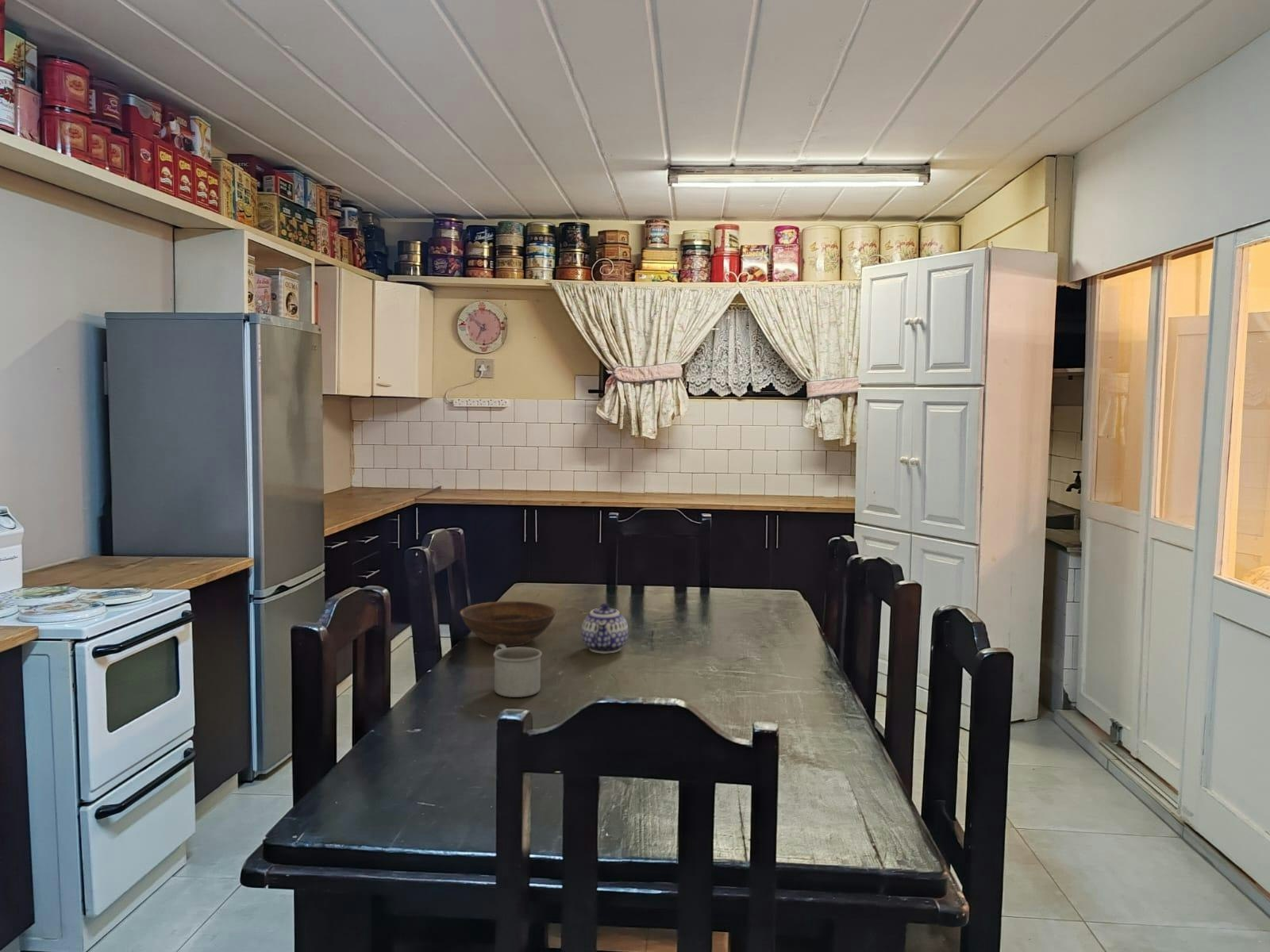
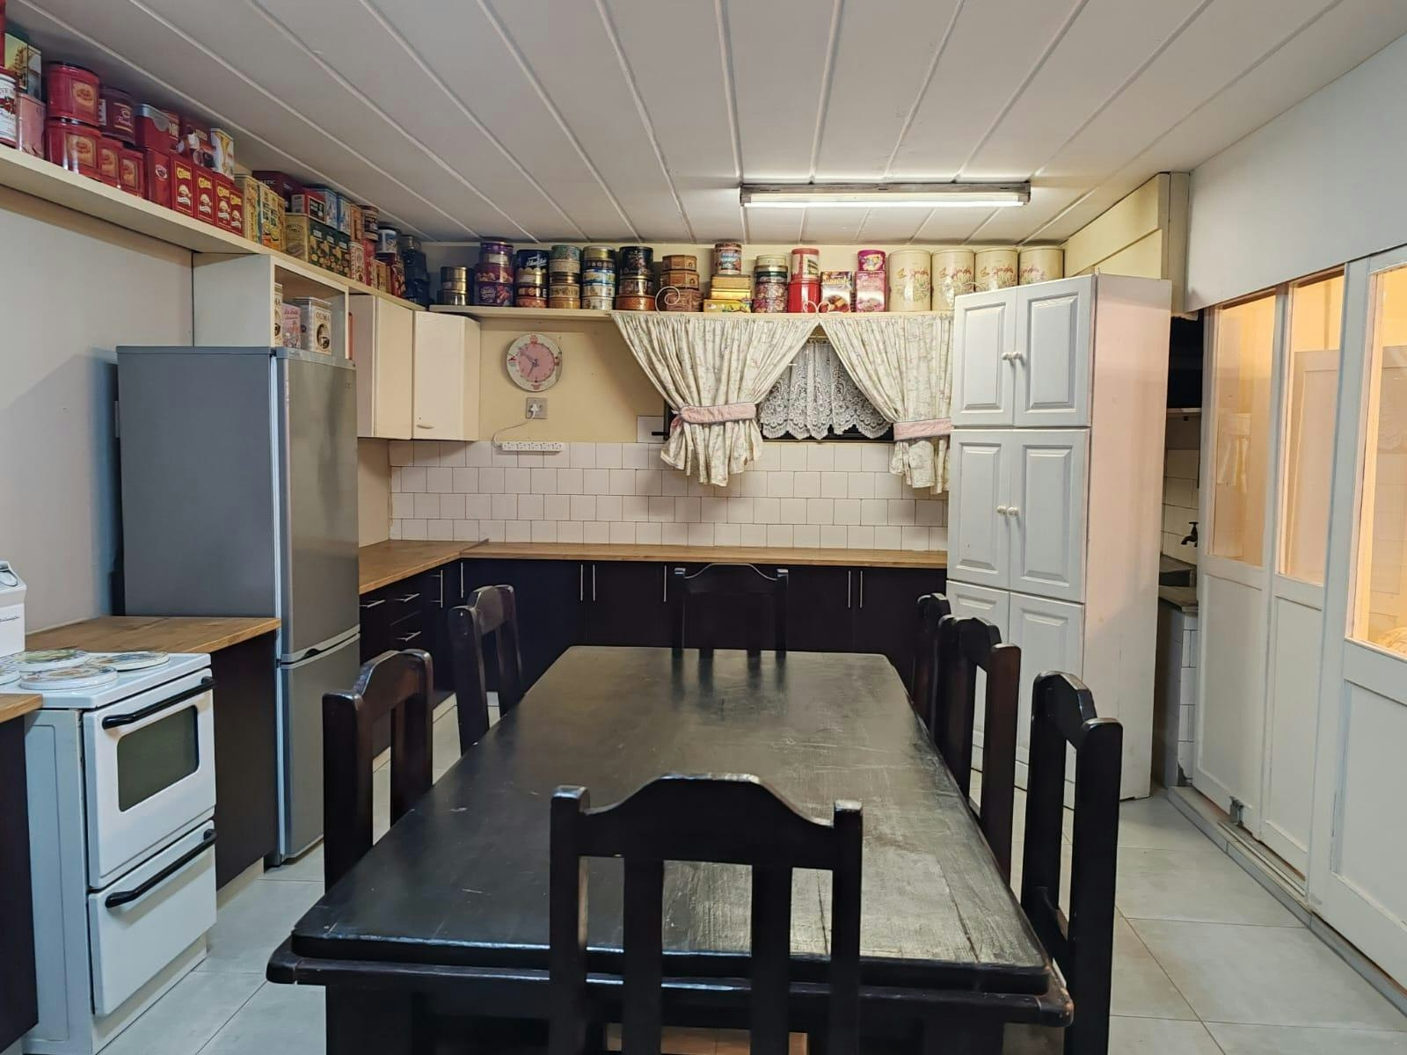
- bowl [459,601,557,647]
- mug [492,644,543,698]
- teapot [580,603,629,655]
